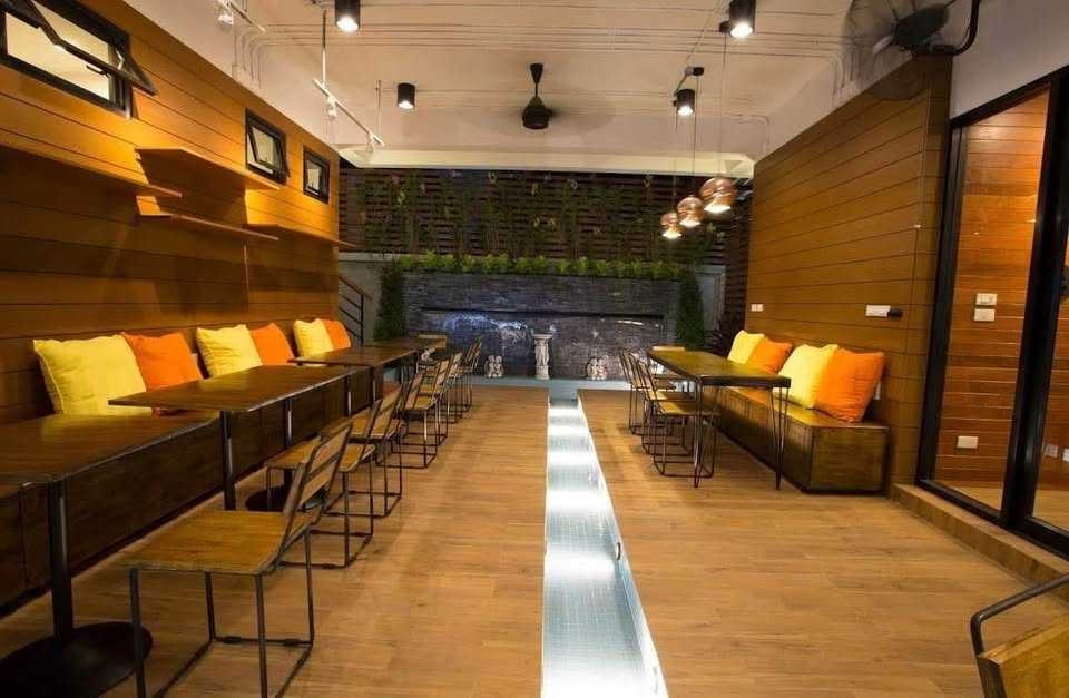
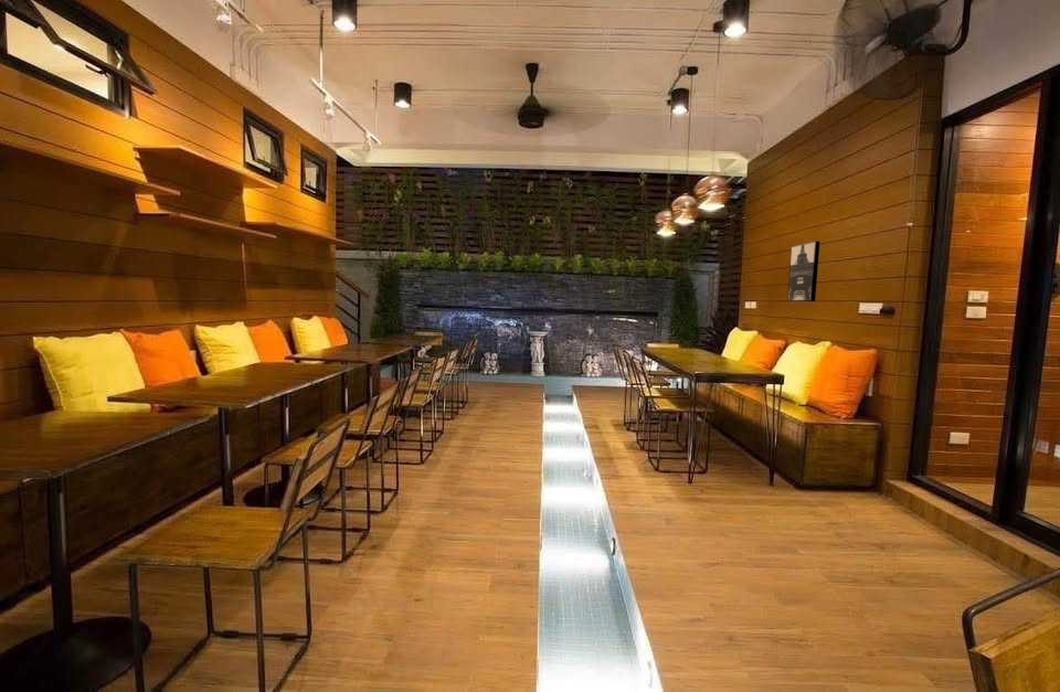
+ wall art [786,241,820,302]
